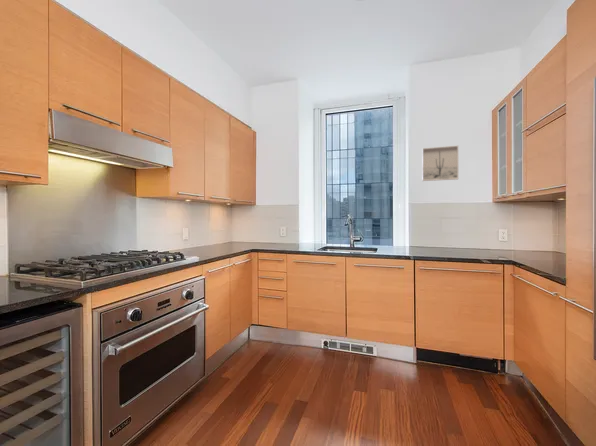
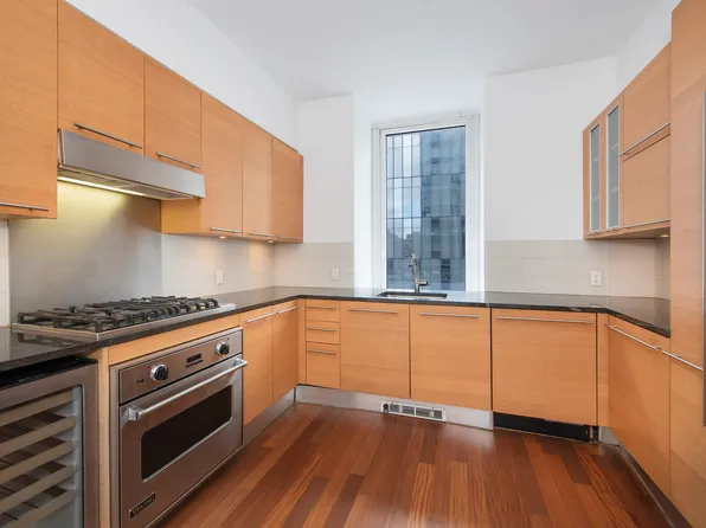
- wall art [421,145,459,182]
